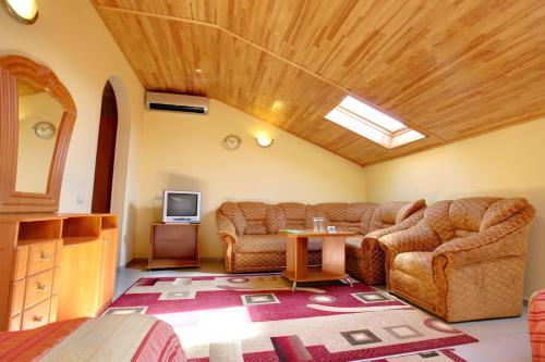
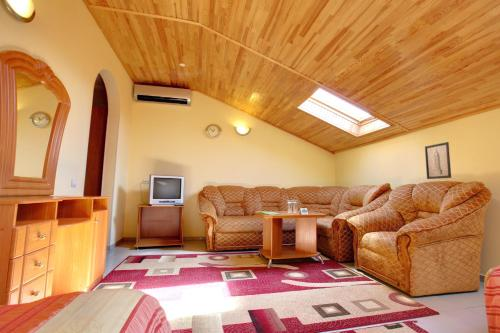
+ wall art [424,141,452,180]
